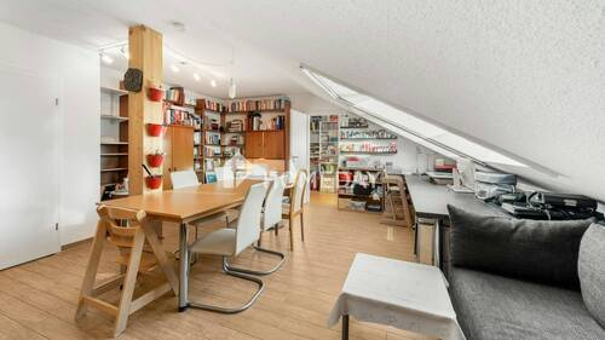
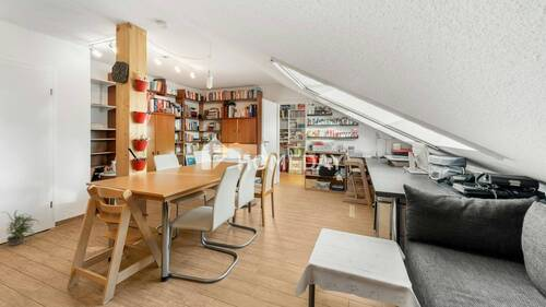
+ potted plant [0,209,40,247]
